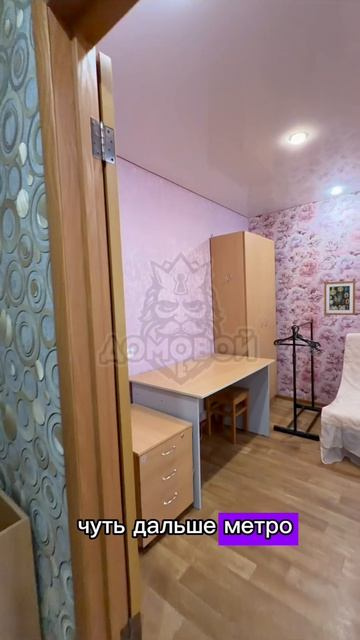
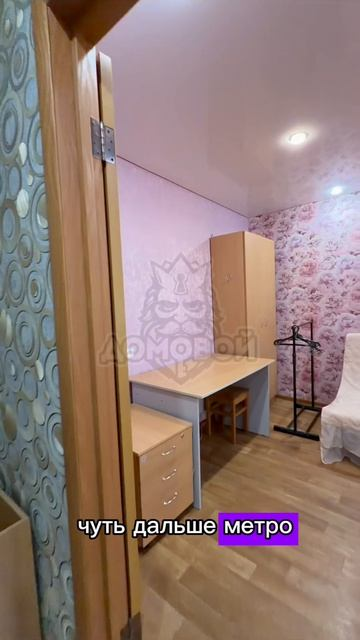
- wall art [323,280,356,316]
